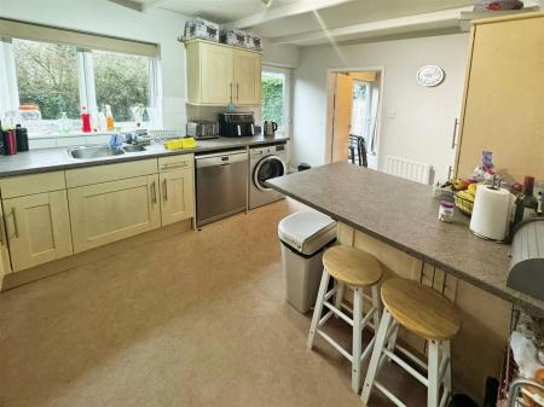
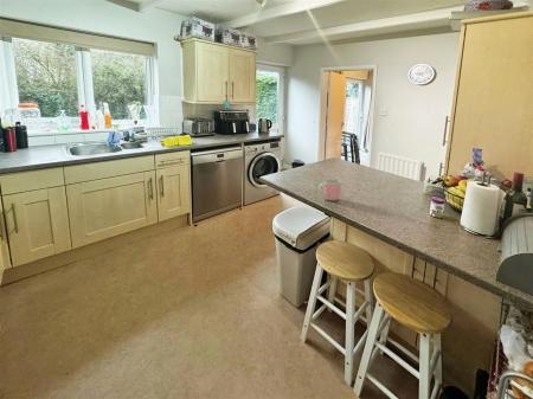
+ cup [317,179,342,201]
